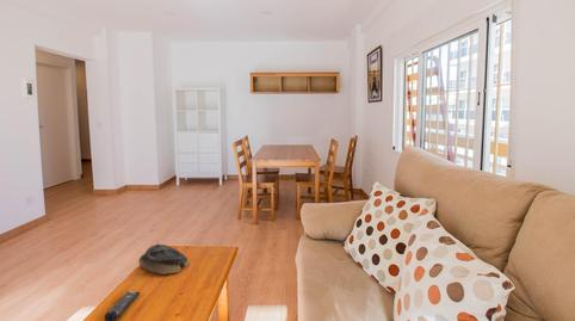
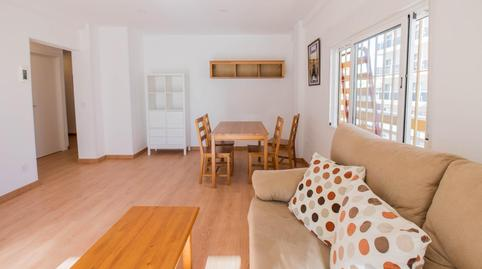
- remote control [104,291,141,321]
- decorative bowl [137,242,191,276]
